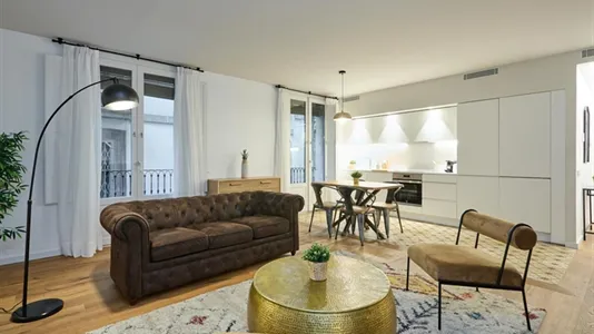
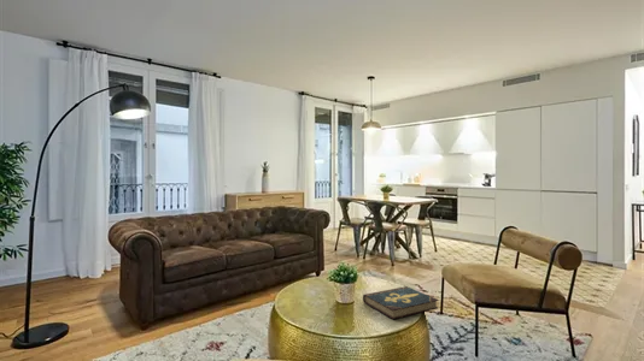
+ book [362,285,440,320]
